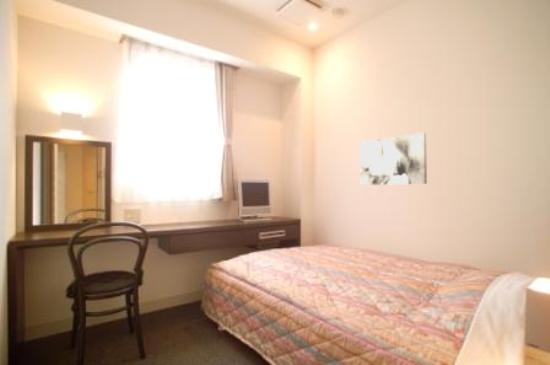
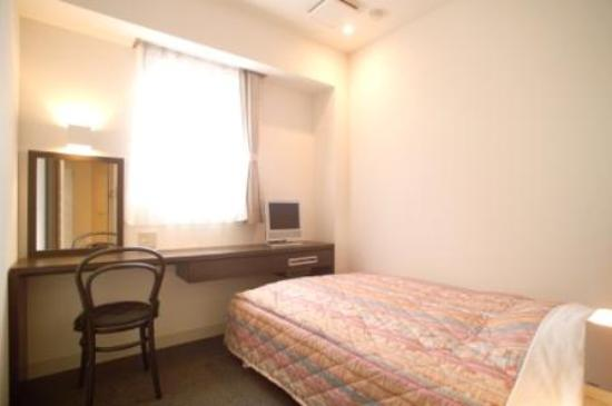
- wall art [359,132,428,186]
